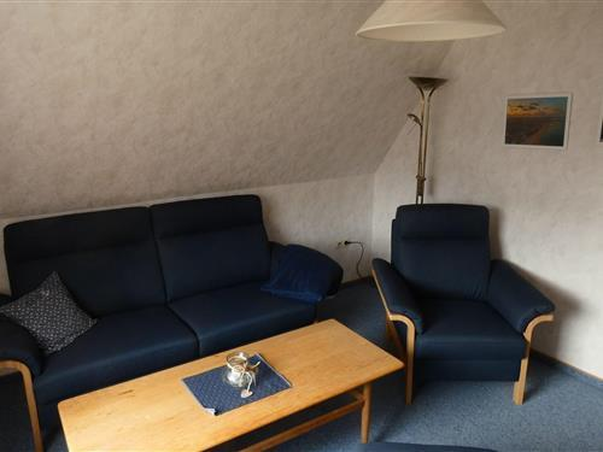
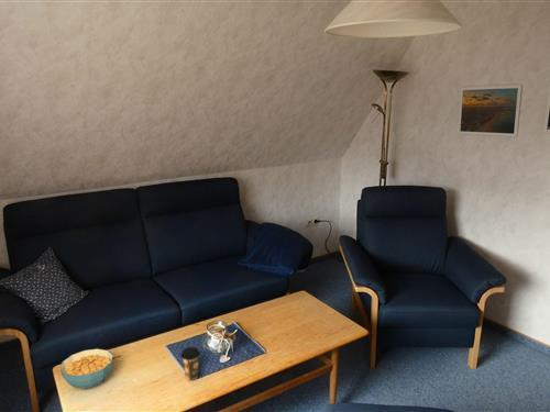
+ coffee cup [179,346,201,382]
+ cereal bowl [58,348,114,389]
